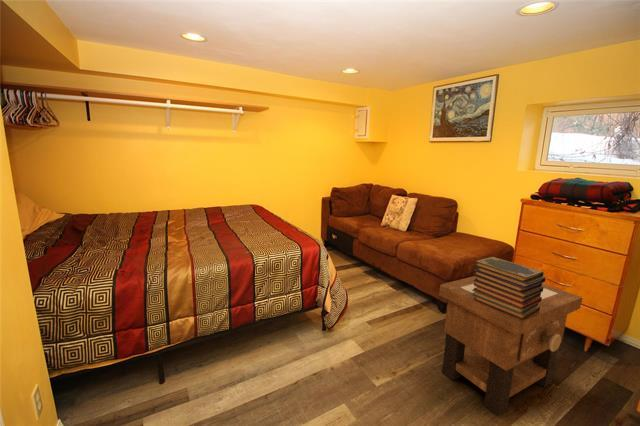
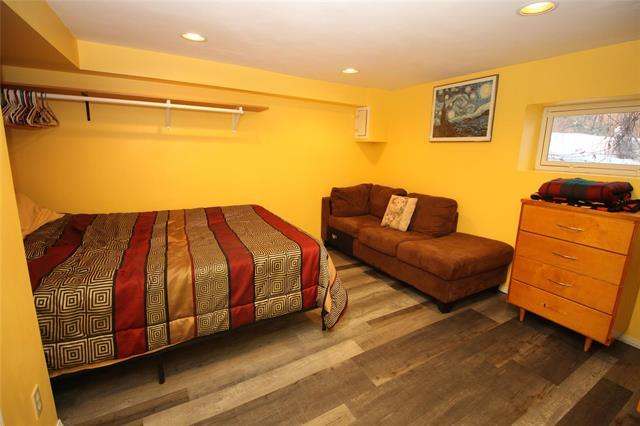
- book stack [472,256,547,320]
- side table [438,275,583,417]
